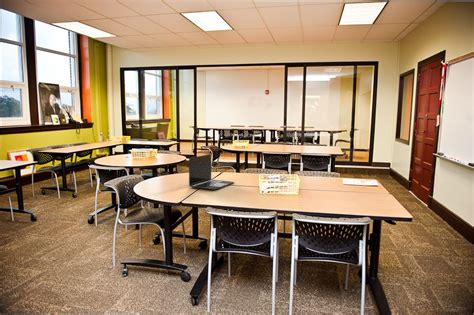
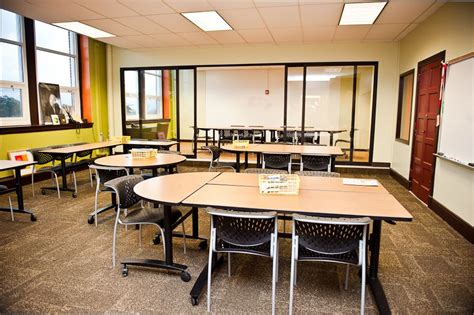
- laptop [188,153,235,191]
